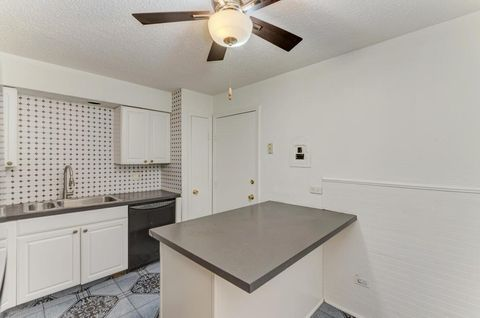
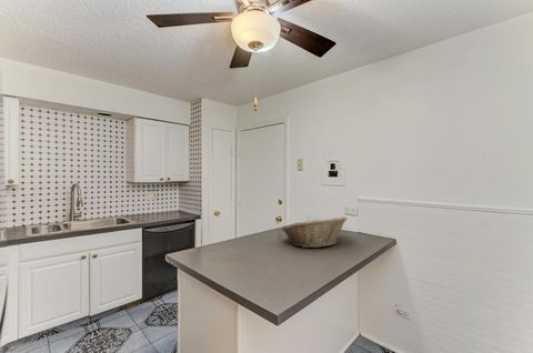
+ fruit basket [281,216,348,249]
